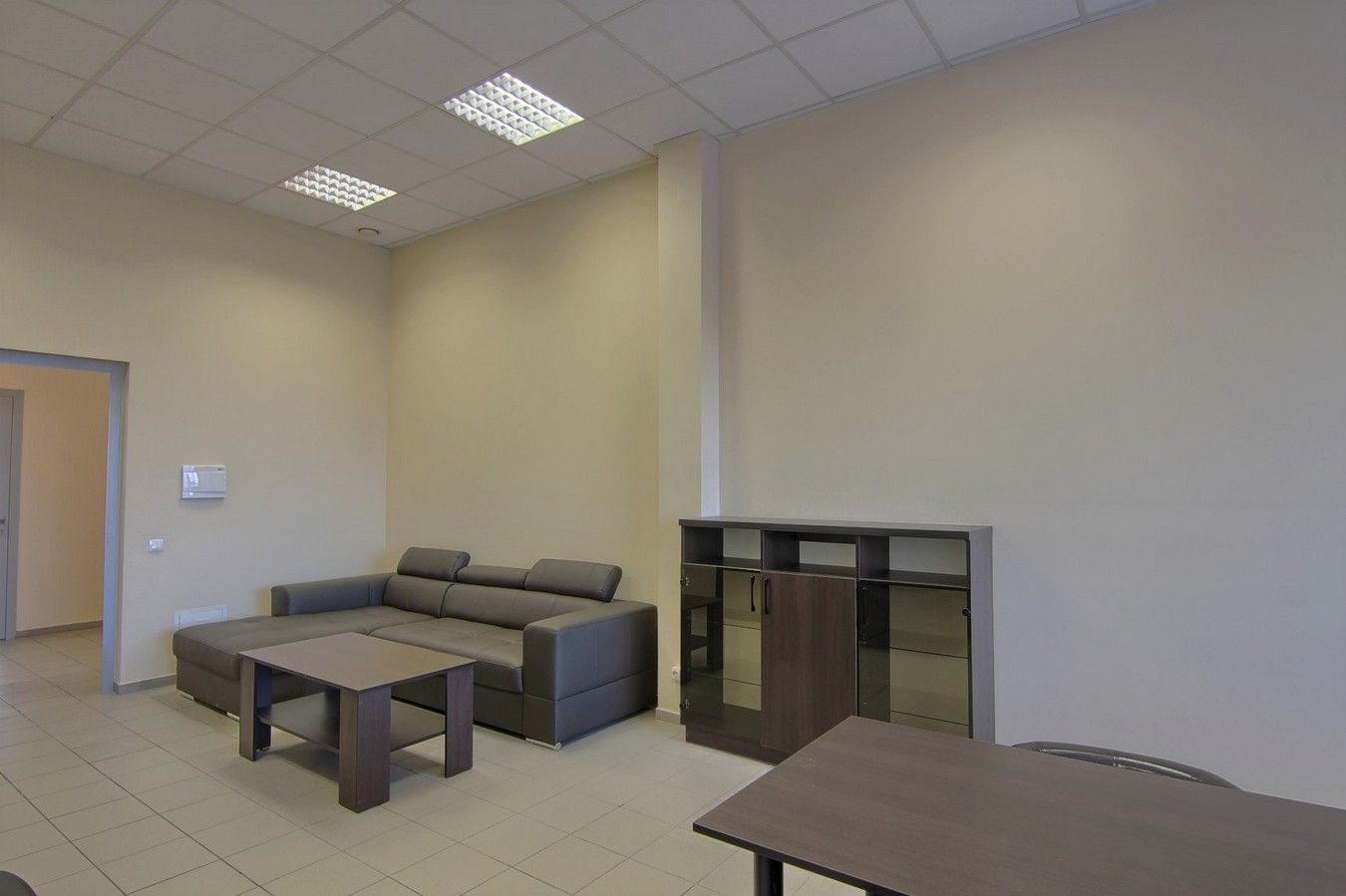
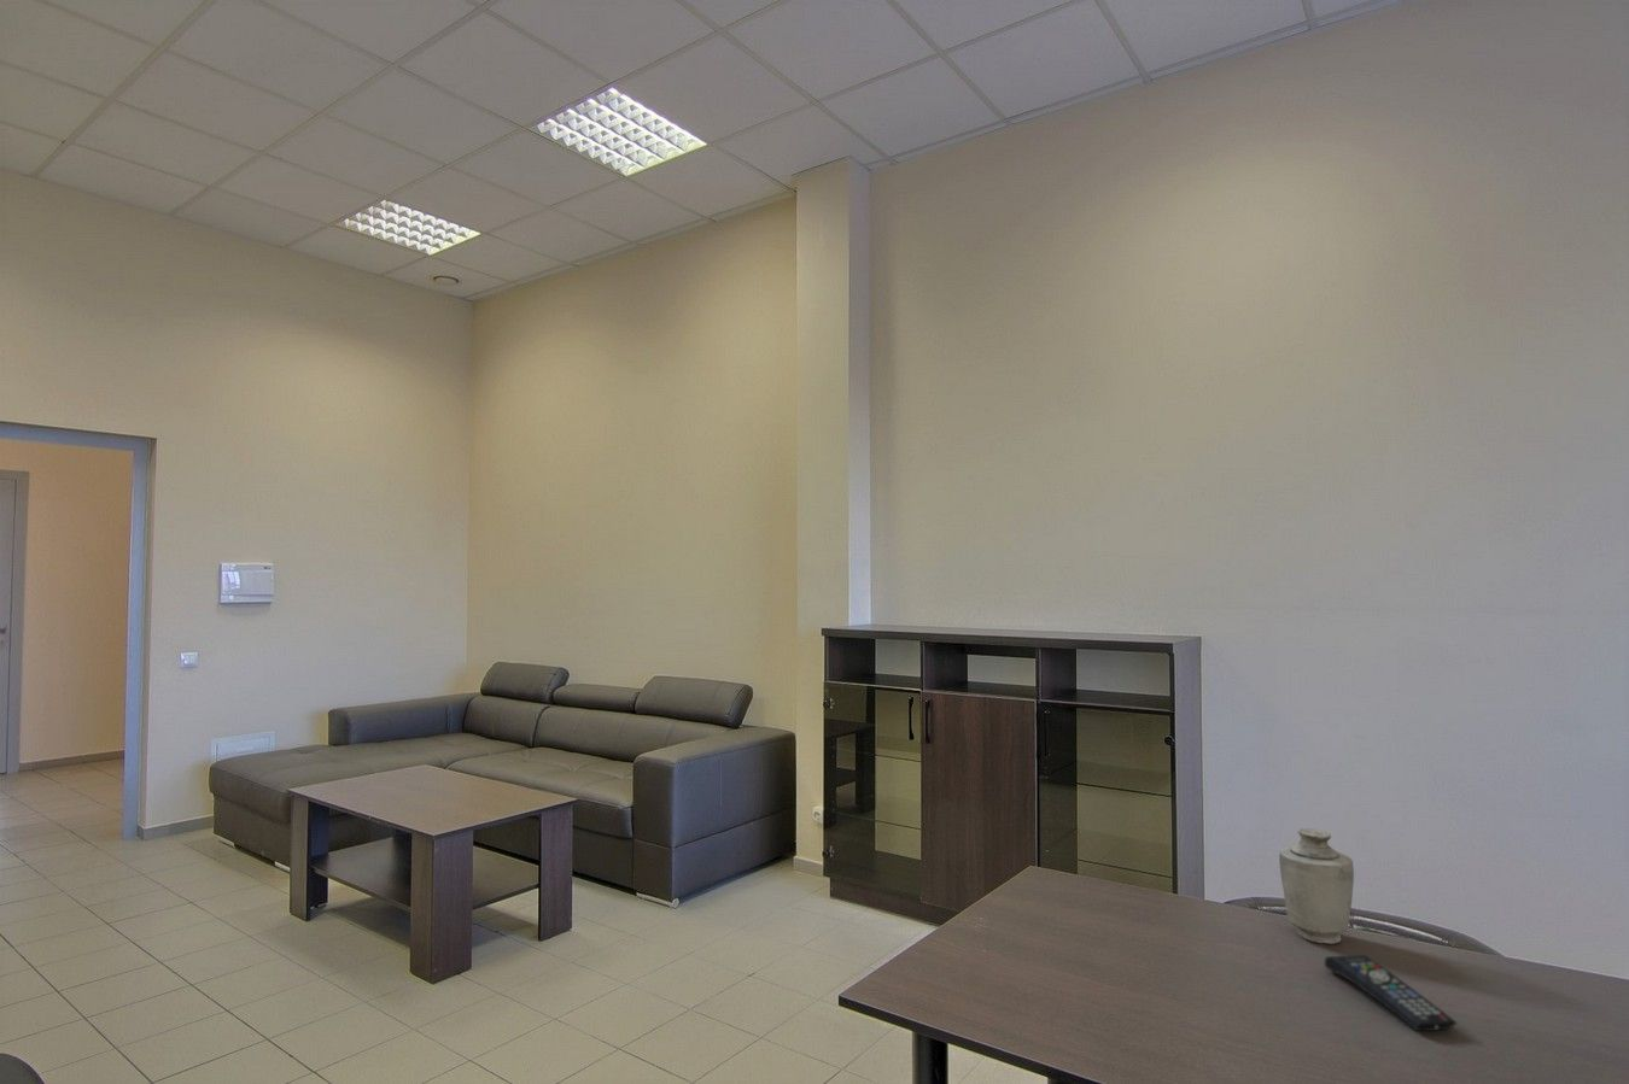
+ vase [1278,828,1355,945]
+ remote control [1324,953,1457,1032]
